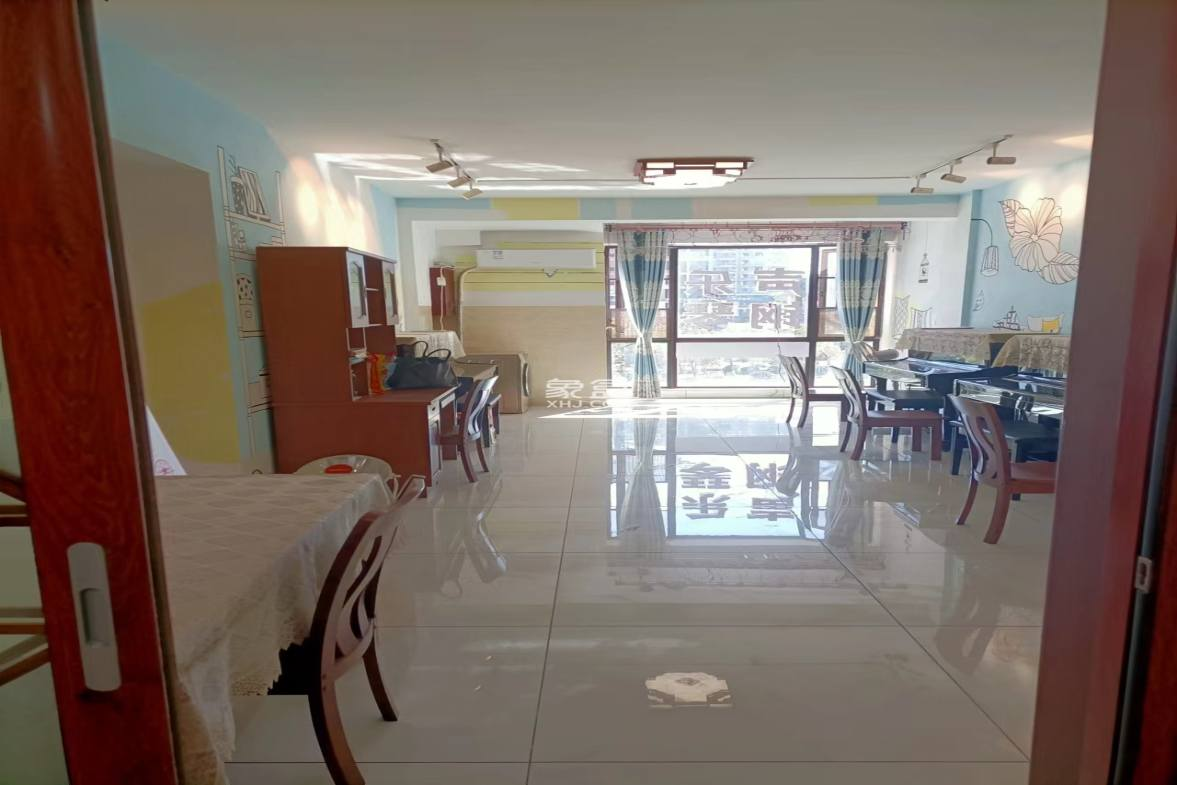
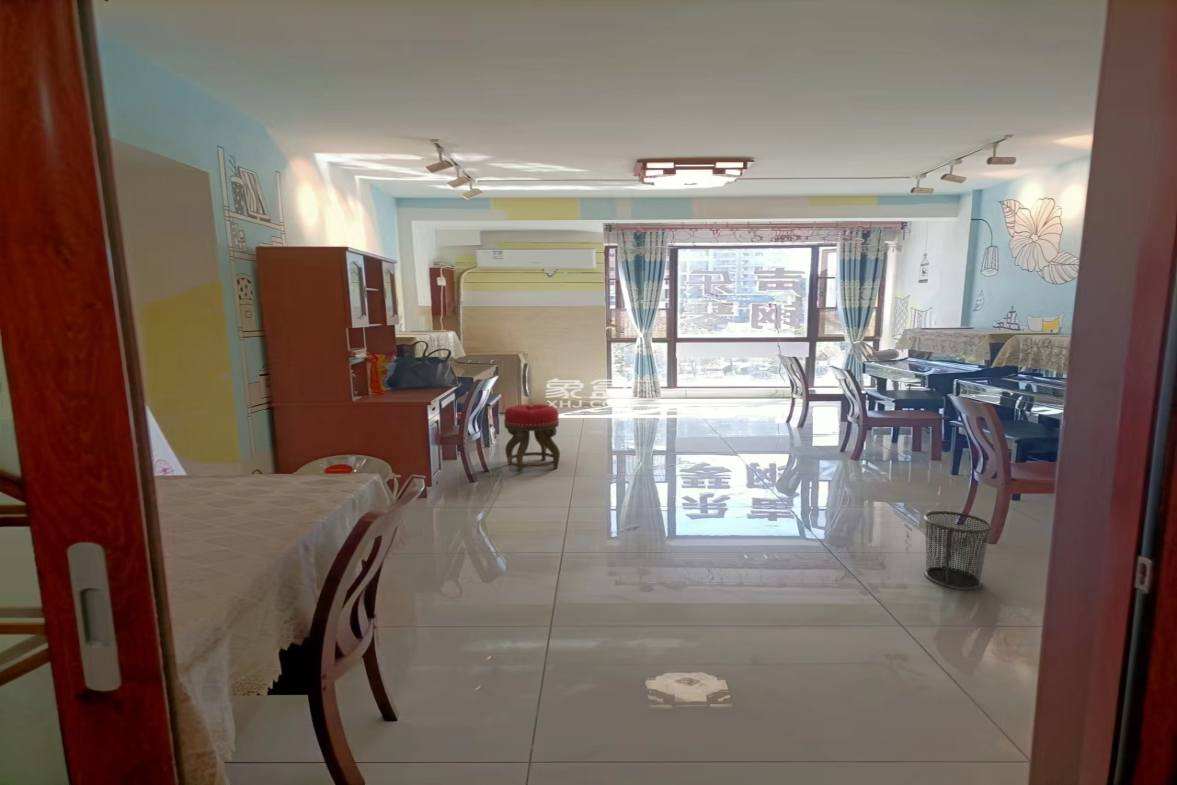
+ stool [503,403,561,474]
+ waste bin [923,510,993,591]
